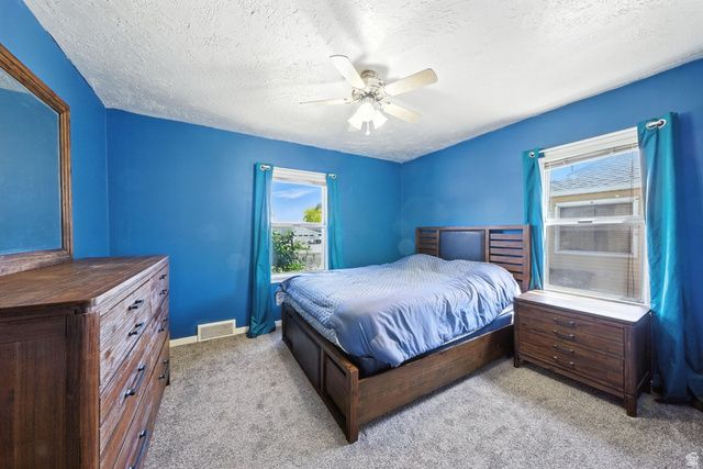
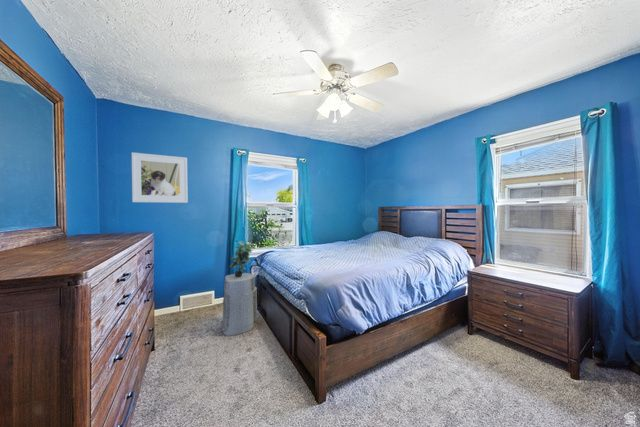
+ air purifier [220,272,258,337]
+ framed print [131,151,189,204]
+ potted plant [229,240,254,277]
